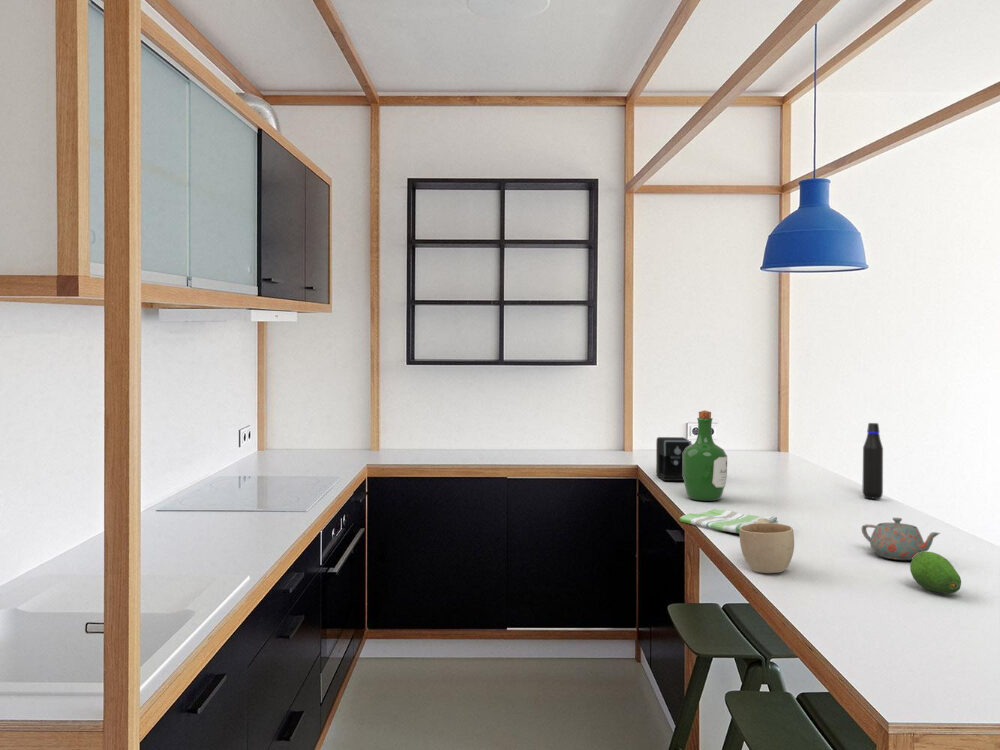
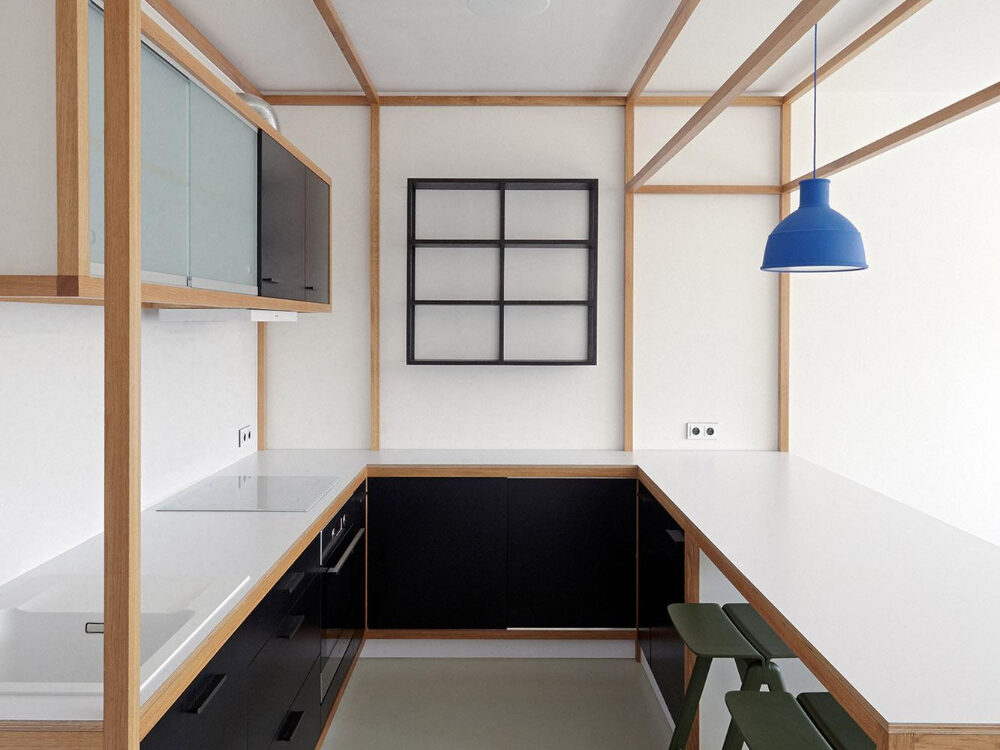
- teapot [861,517,941,561]
- fruit [909,551,962,594]
- wine bottle [683,410,728,502]
- cup [738,518,795,574]
- coffee maker [655,436,693,482]
- dish towel [679,508,779,534]
- water bottle [861,422,884,500]
